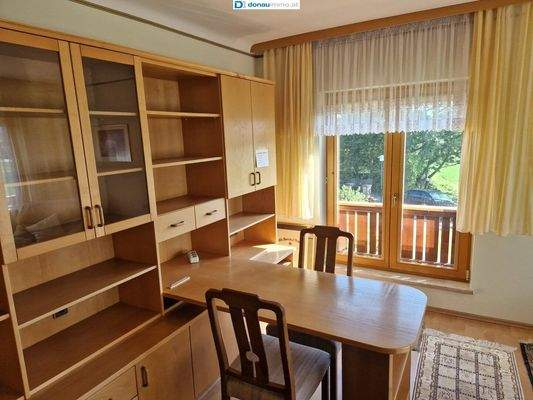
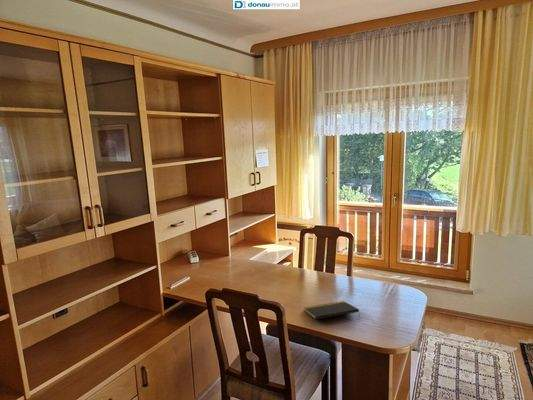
+ notepad [303,300,361,320]
